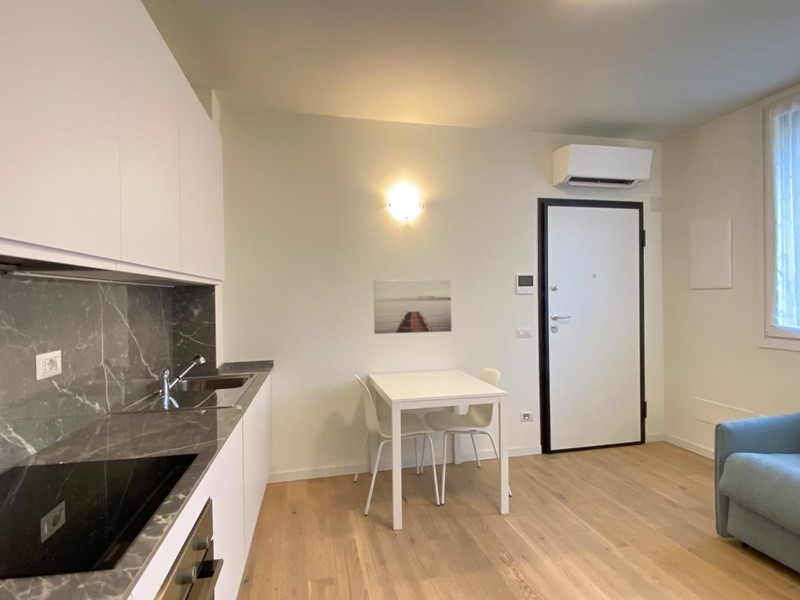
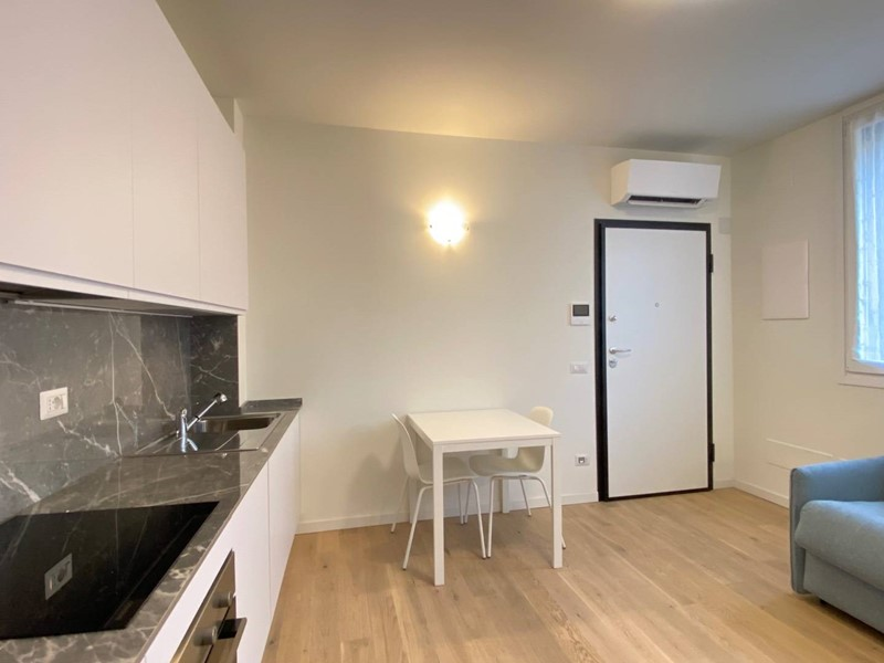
- wall art [373,279,452,335]
